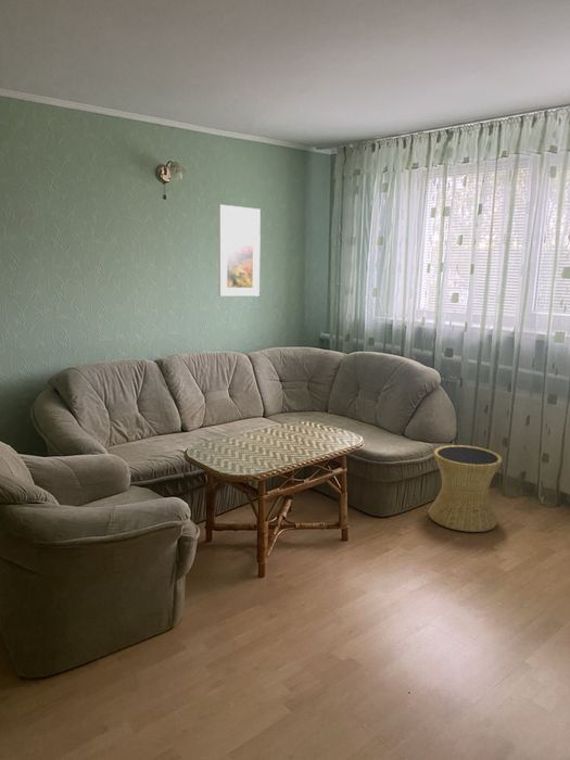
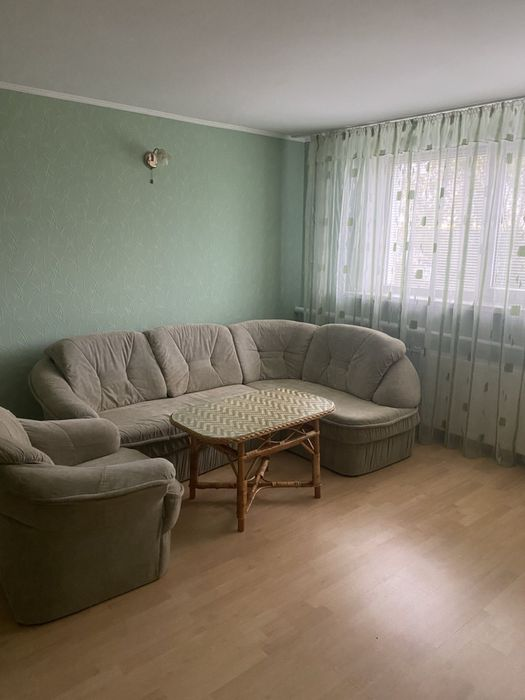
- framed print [218,204,262,297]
- side table [428,444,504,533]
